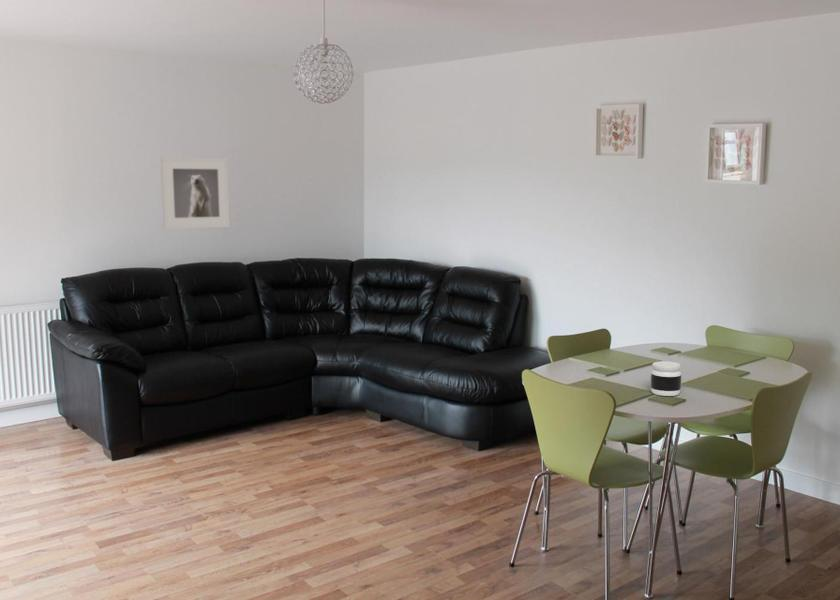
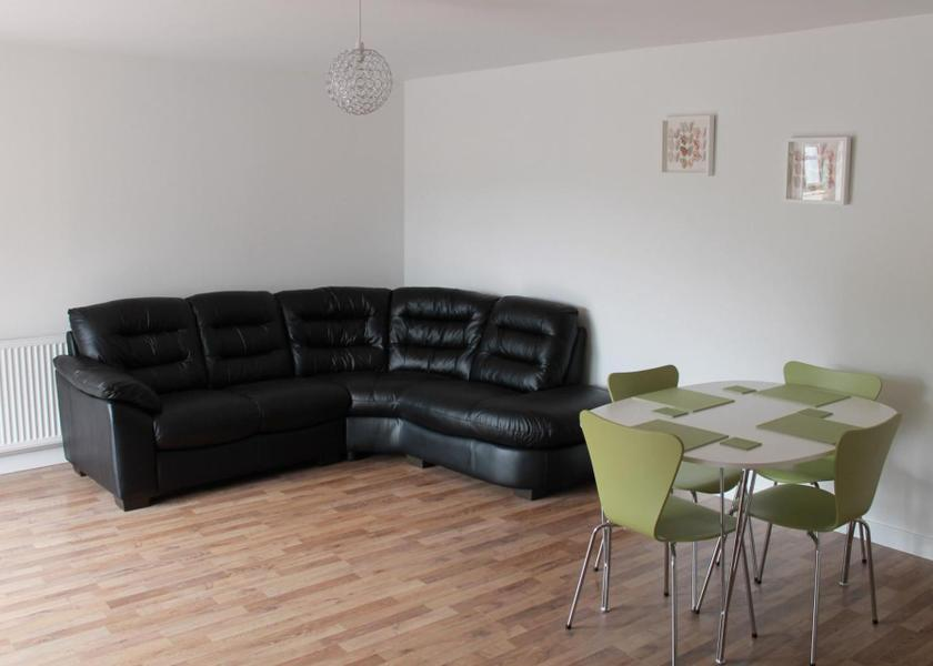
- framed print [160,156,231,230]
- jar [650,360,682,397]
